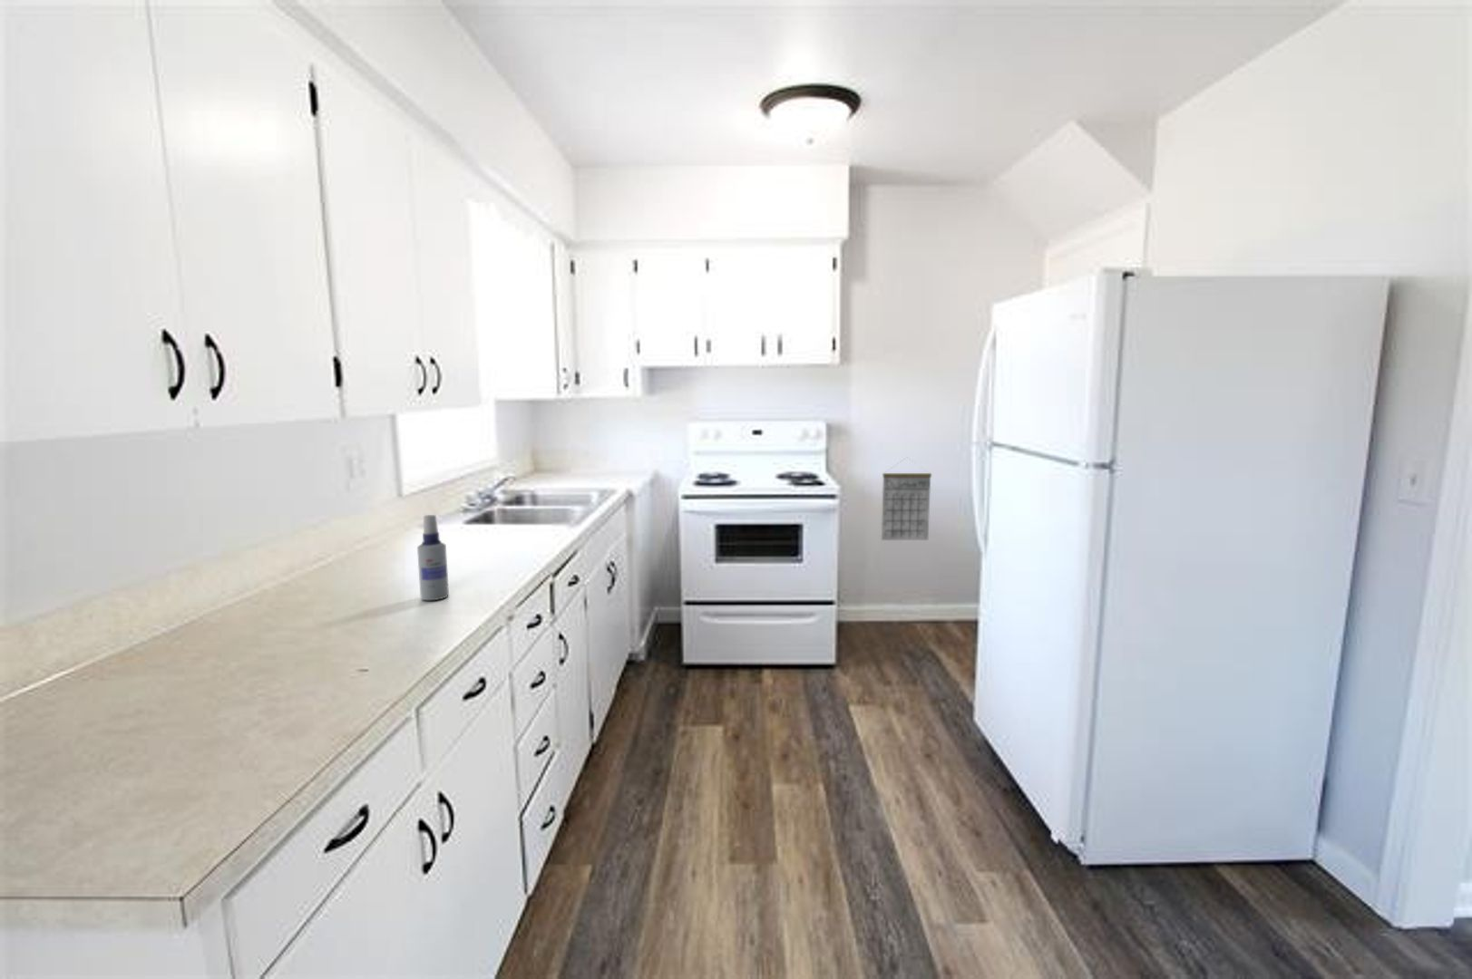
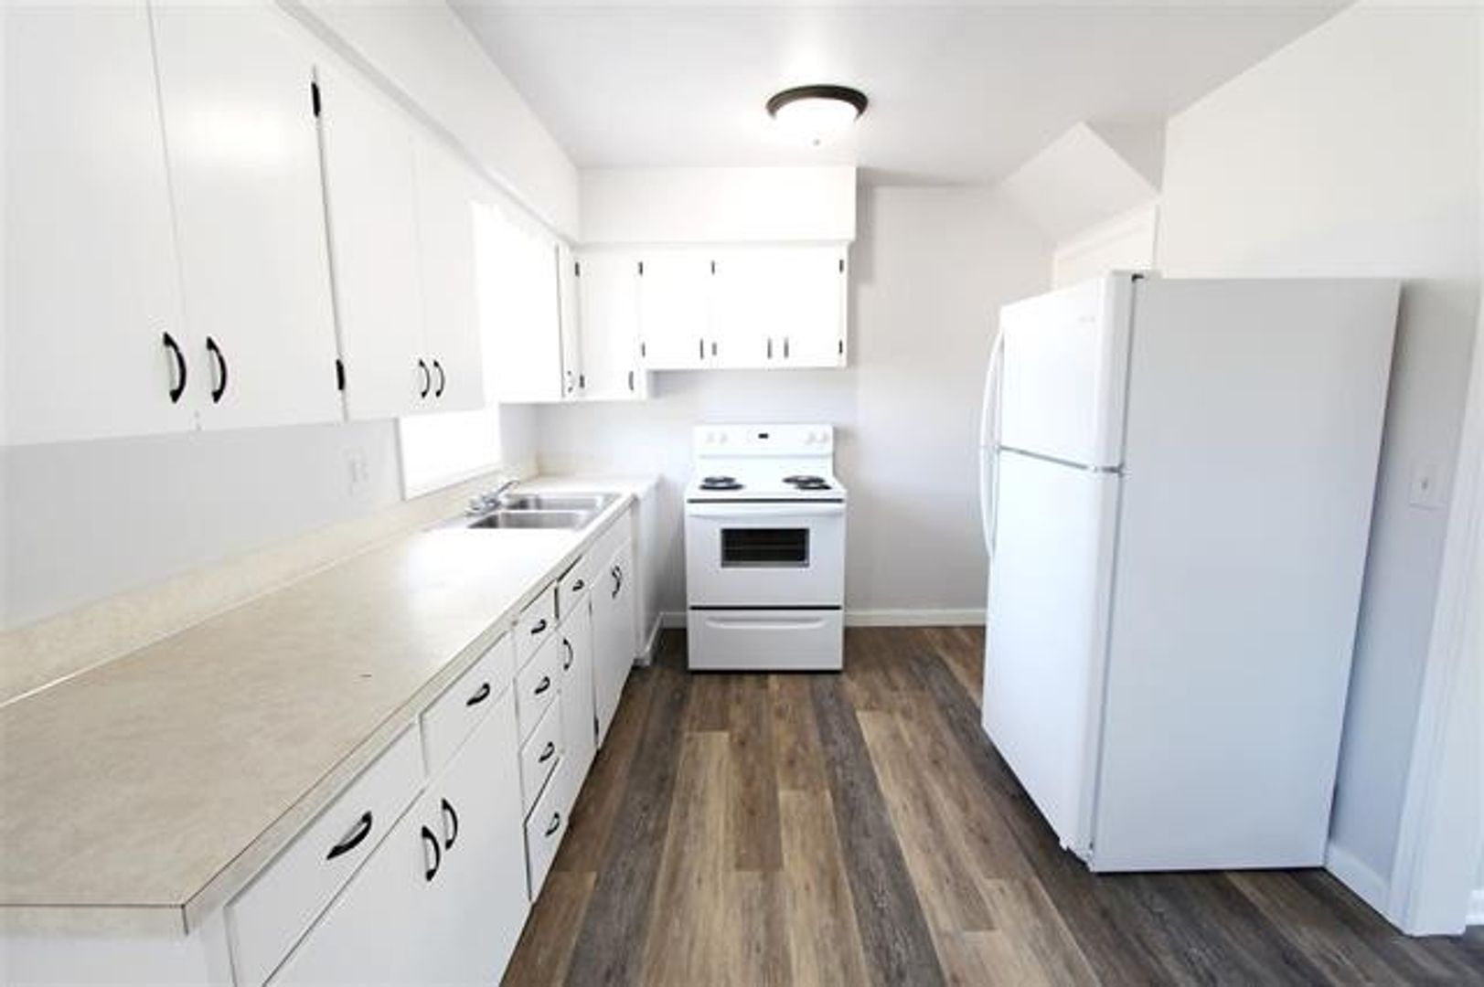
- calendar [881,457,932,541]
- spray bottle [416,514,450,601]
